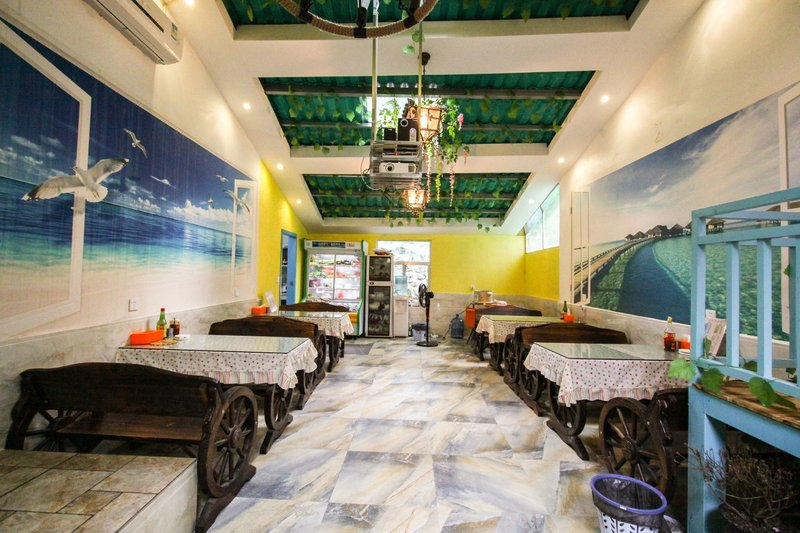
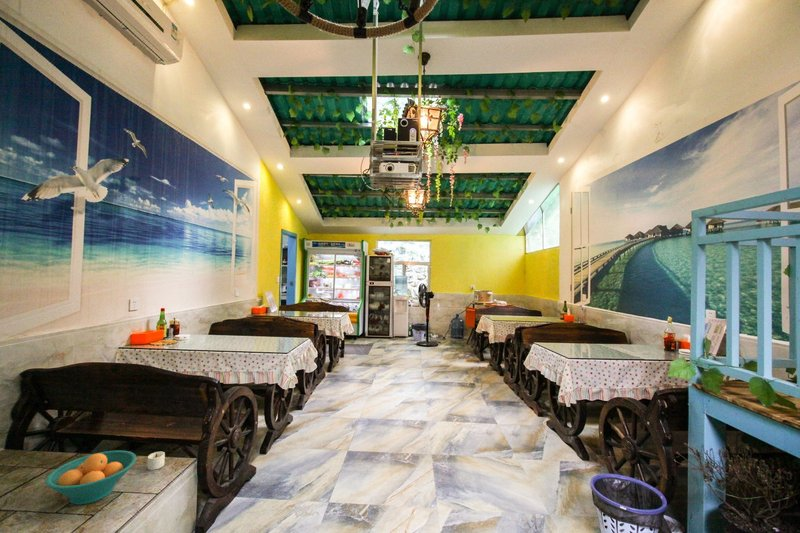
+ fruit bowl [44,450,137,506]
+ candle [146,451,166,471]
